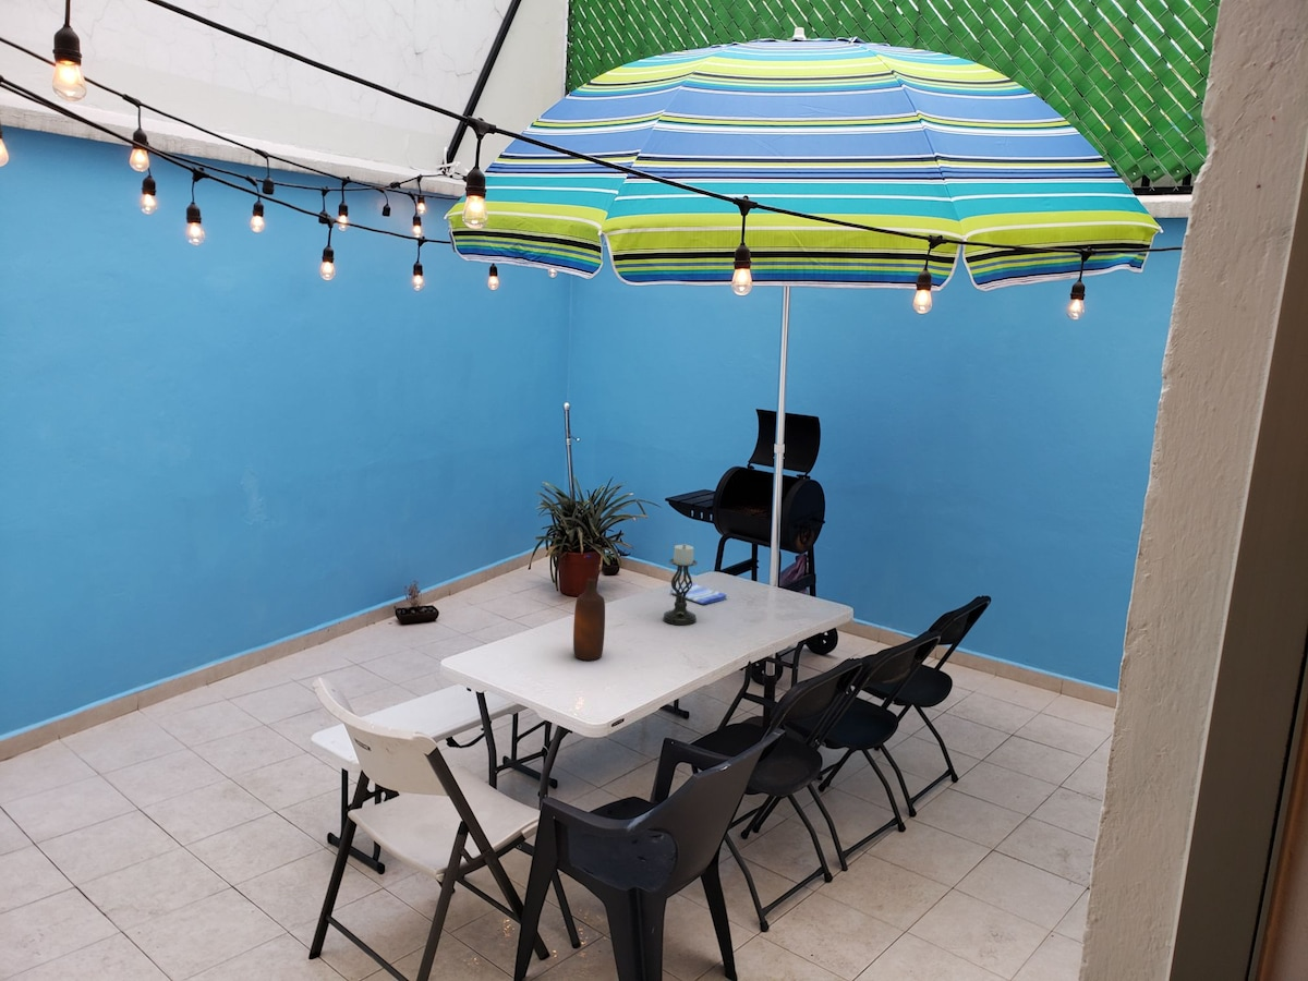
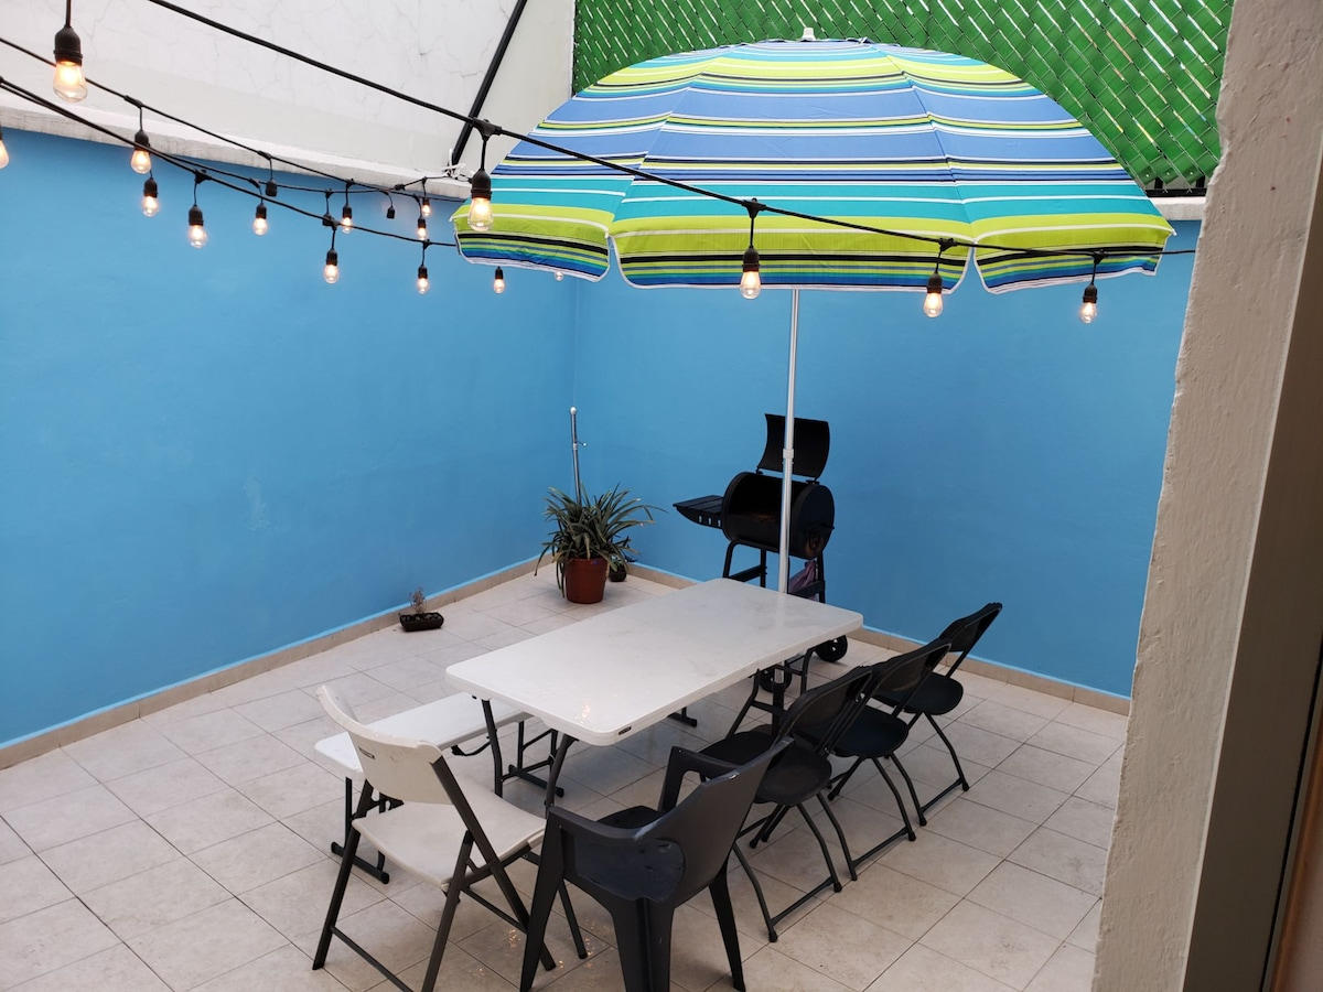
- dish towel [669,582,728,605]
- candle holder [662,543,699,627]
- bottle [572,577,606,662]
